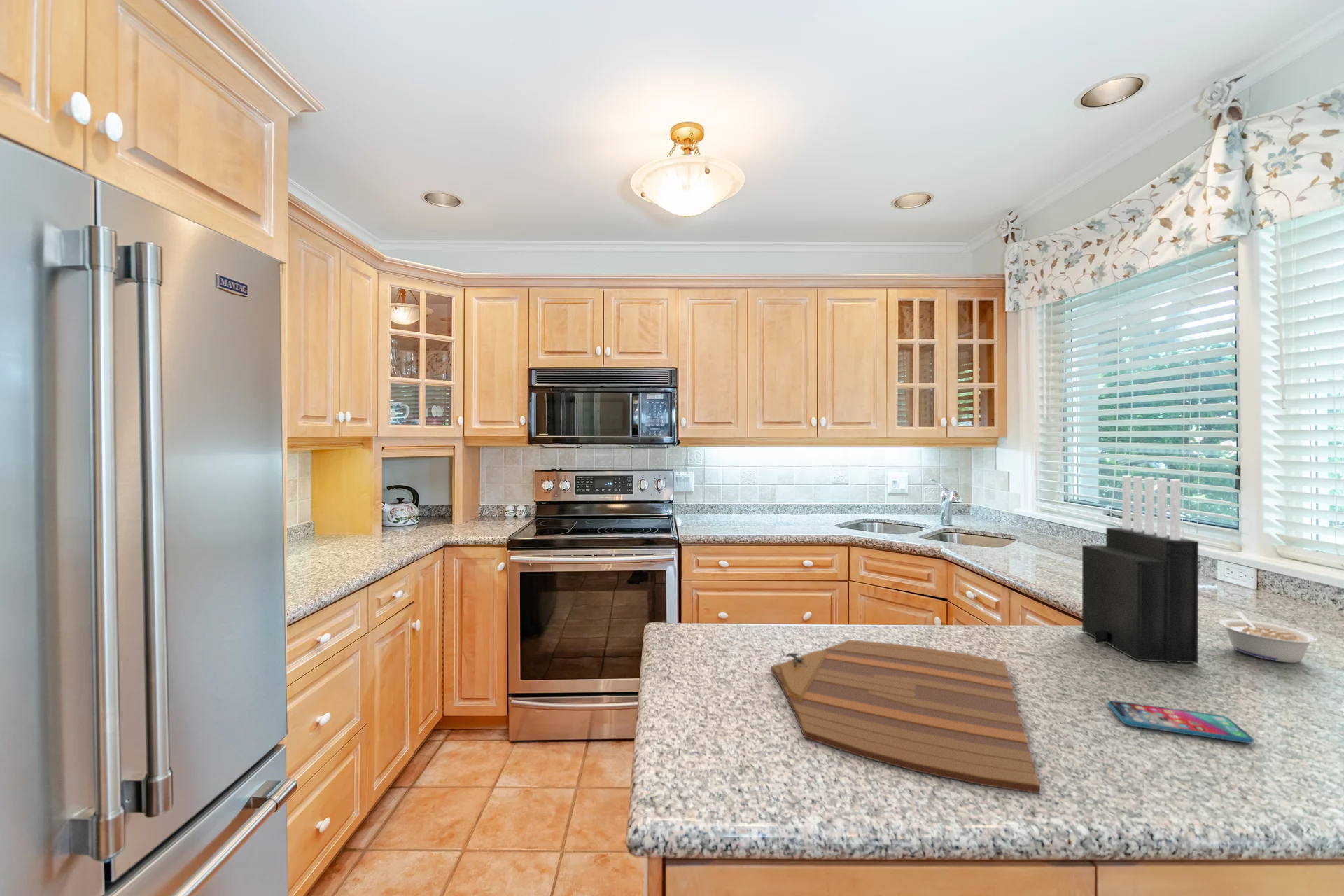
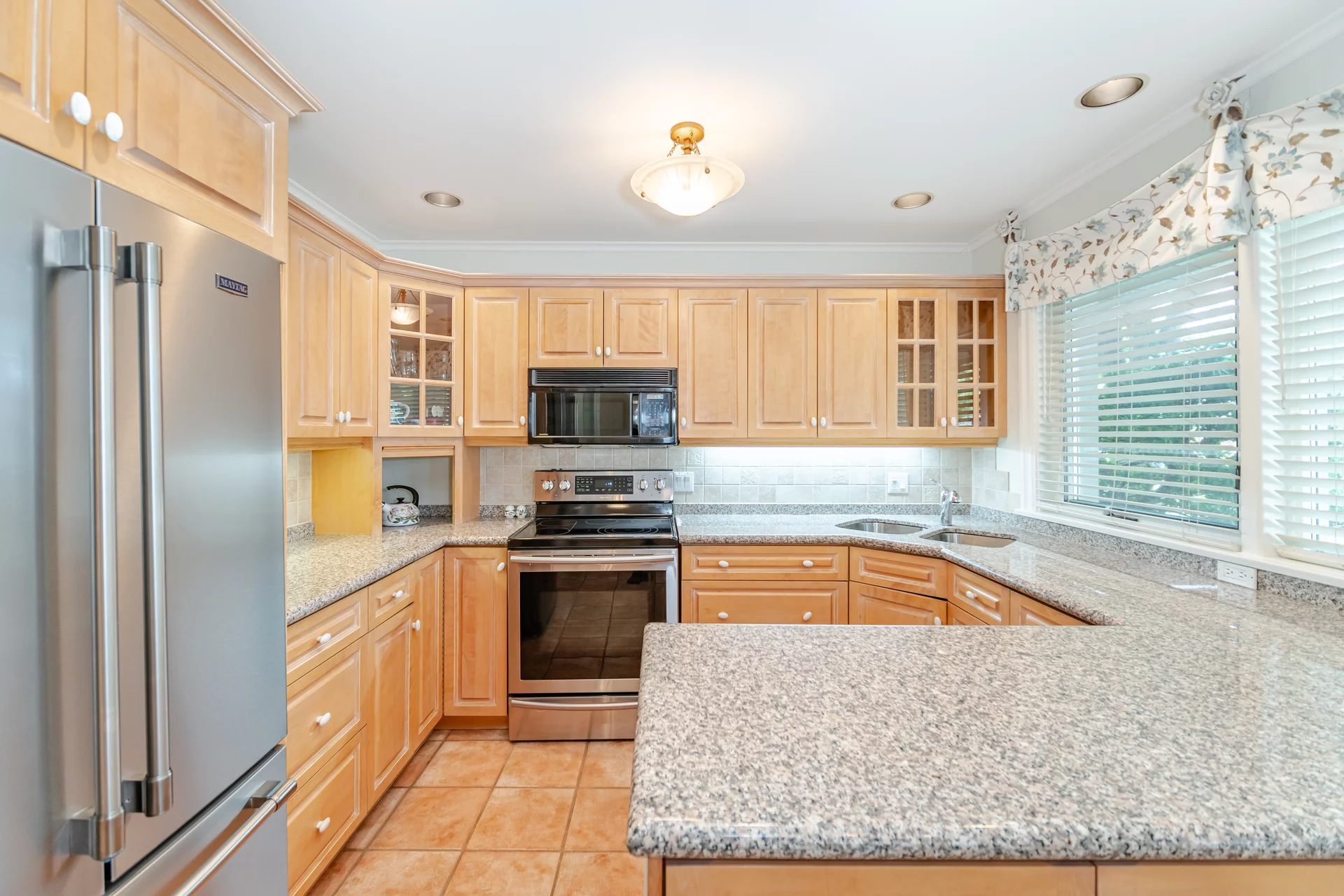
- cutting board [771,639,1041,794]
- knife block [1082,475,1199,664]
- legume [1218,610,1319,664]
- smartphone [1107,700,1254,744]
